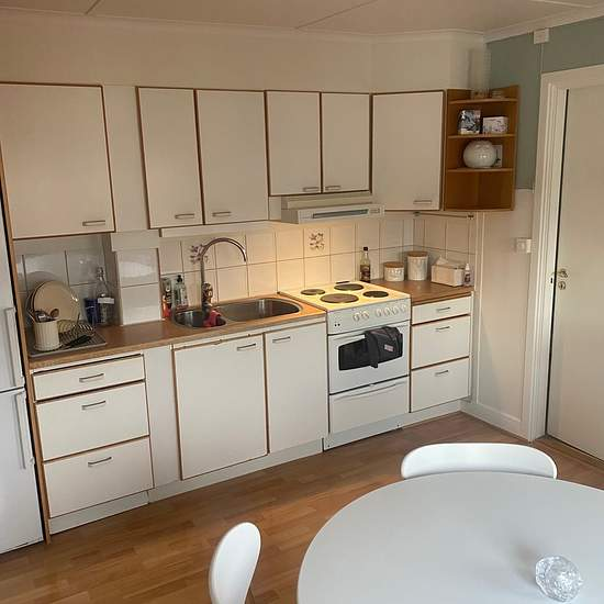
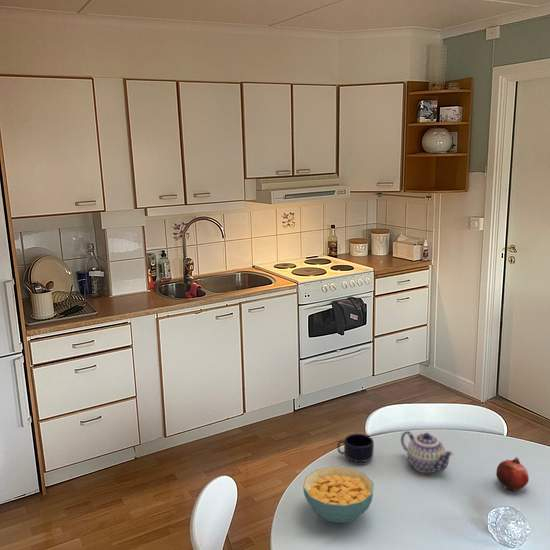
+ fruit [495,456,530,491]
+ mug [337,433,375,463]
+ cereal bowl [302,465,374,524]
+ teapot [400,430,455,474]
